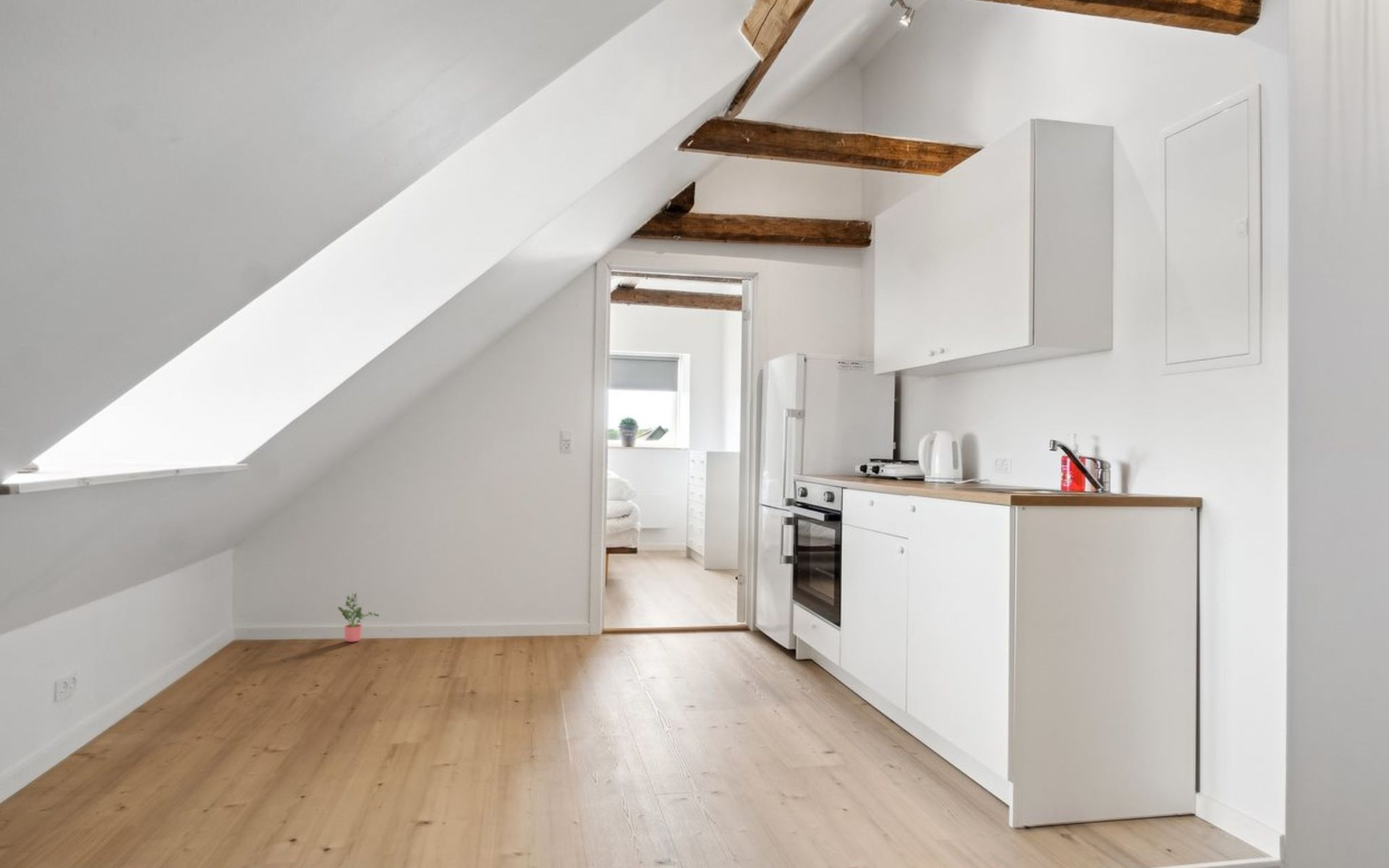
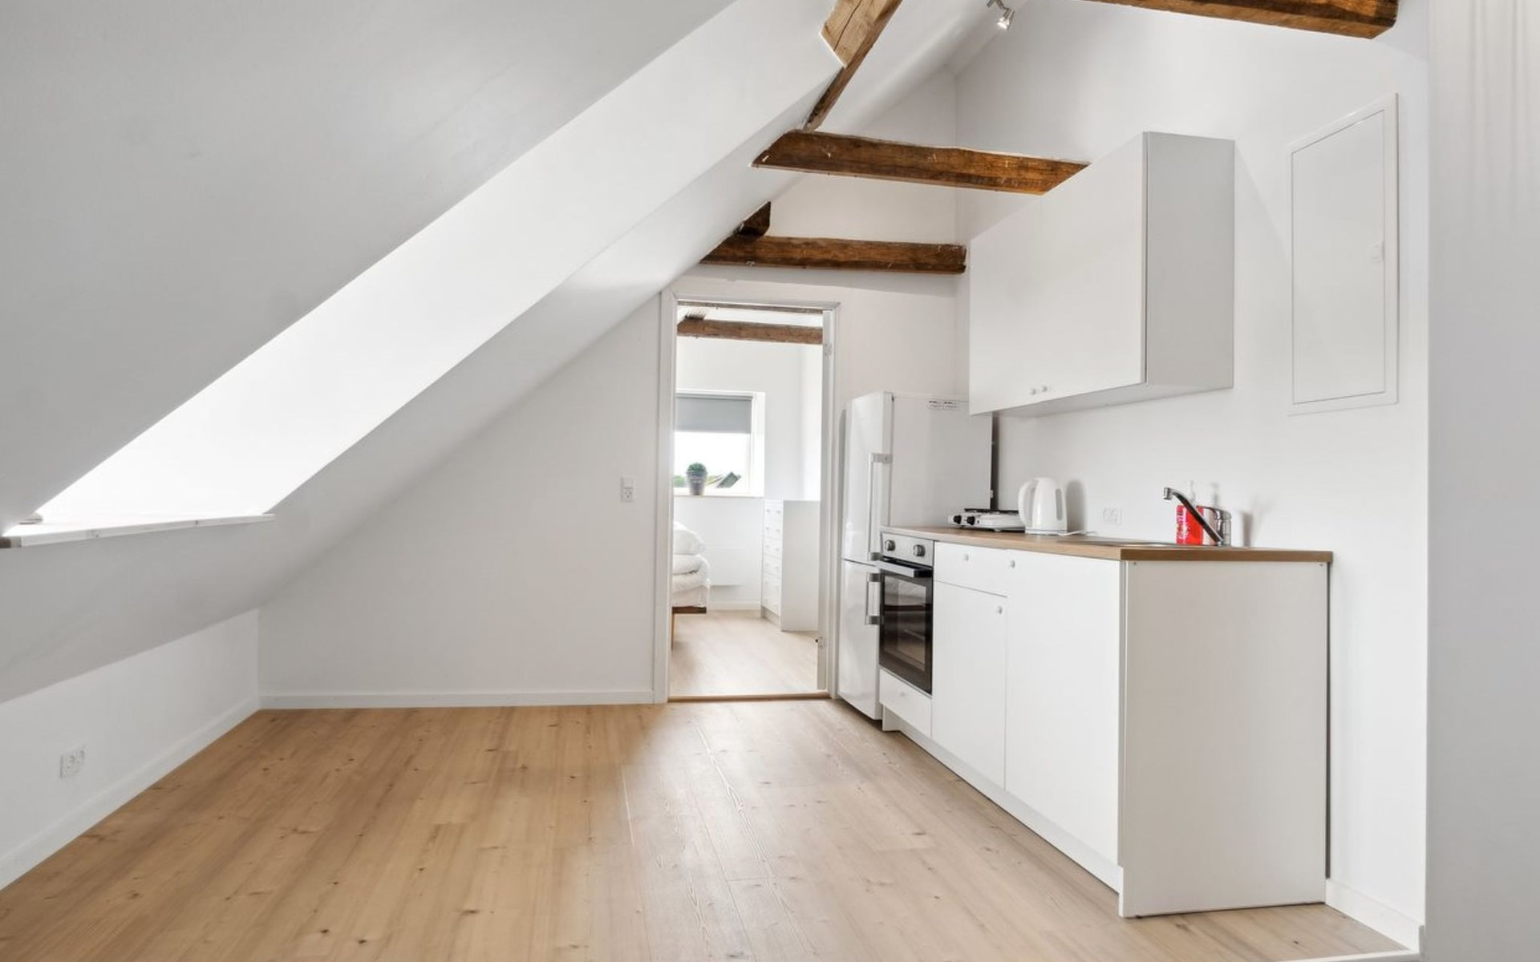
- potted plant [337,592,380,643]
